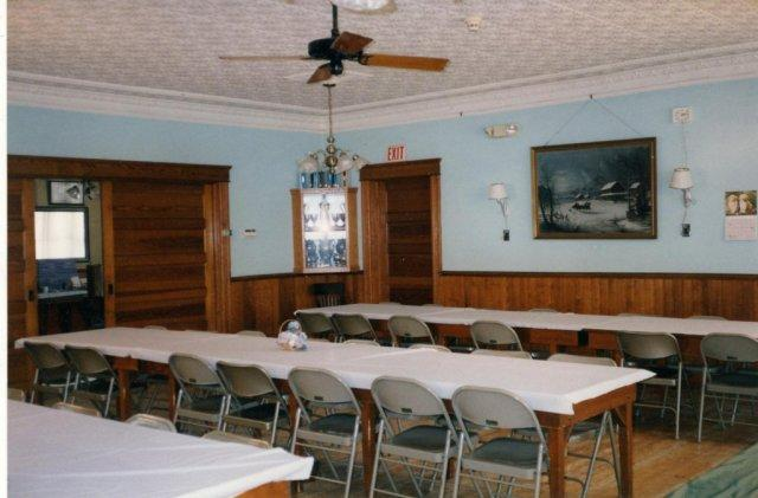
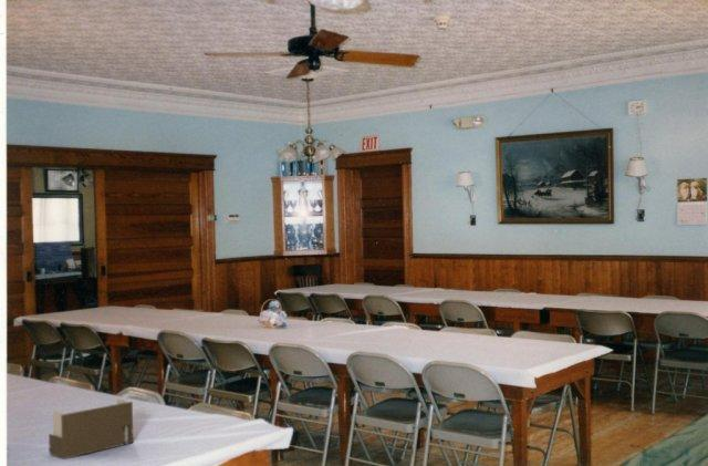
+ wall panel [48,397,135,460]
